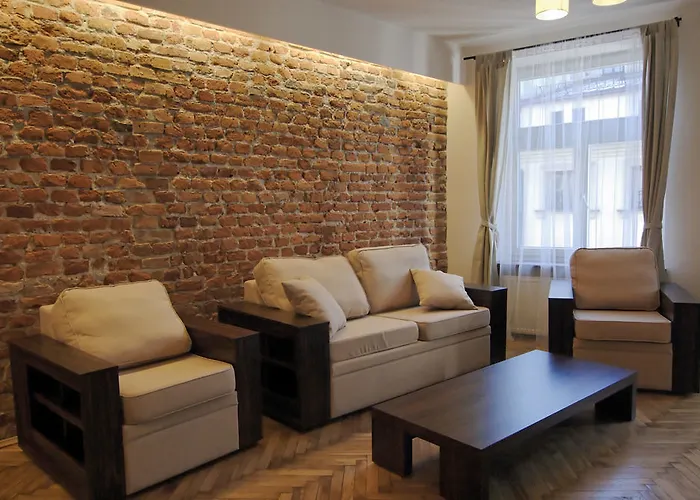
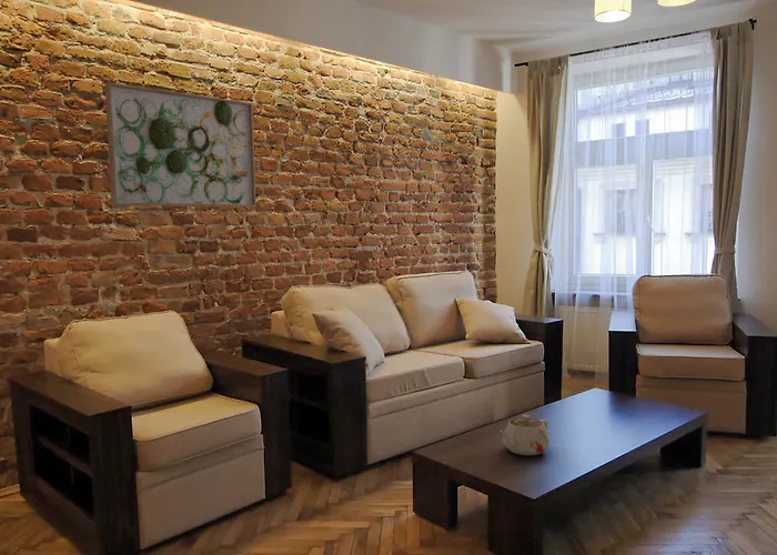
+ teapot [500,414,551,456]
+ wall art [104,81,258,208]
